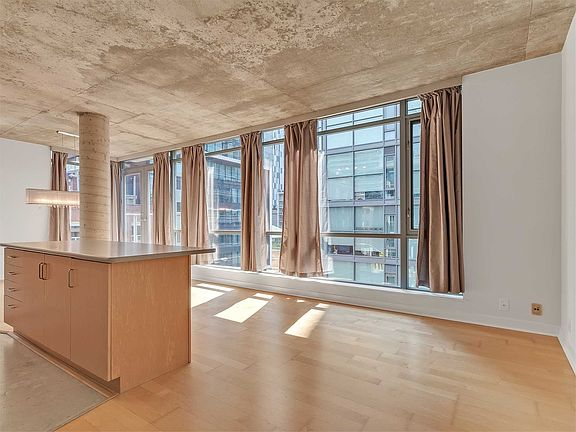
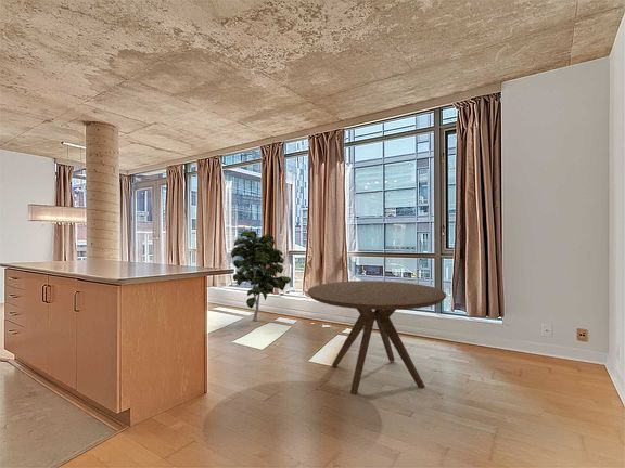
+ indoor plant [230,230,292,322]
+ dining table [306,280,447,395]
